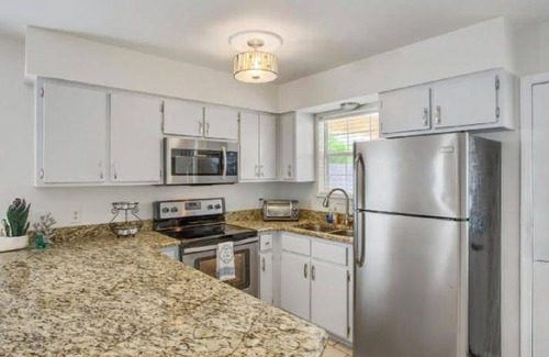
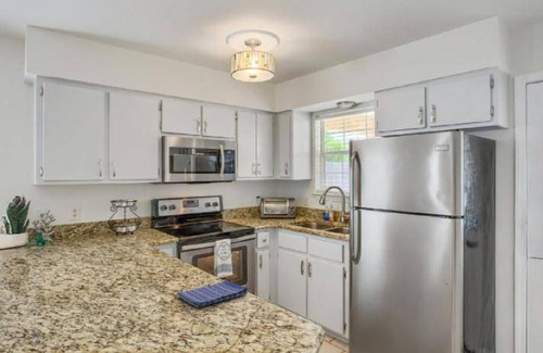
+ dish towel [176,279,249,308]
